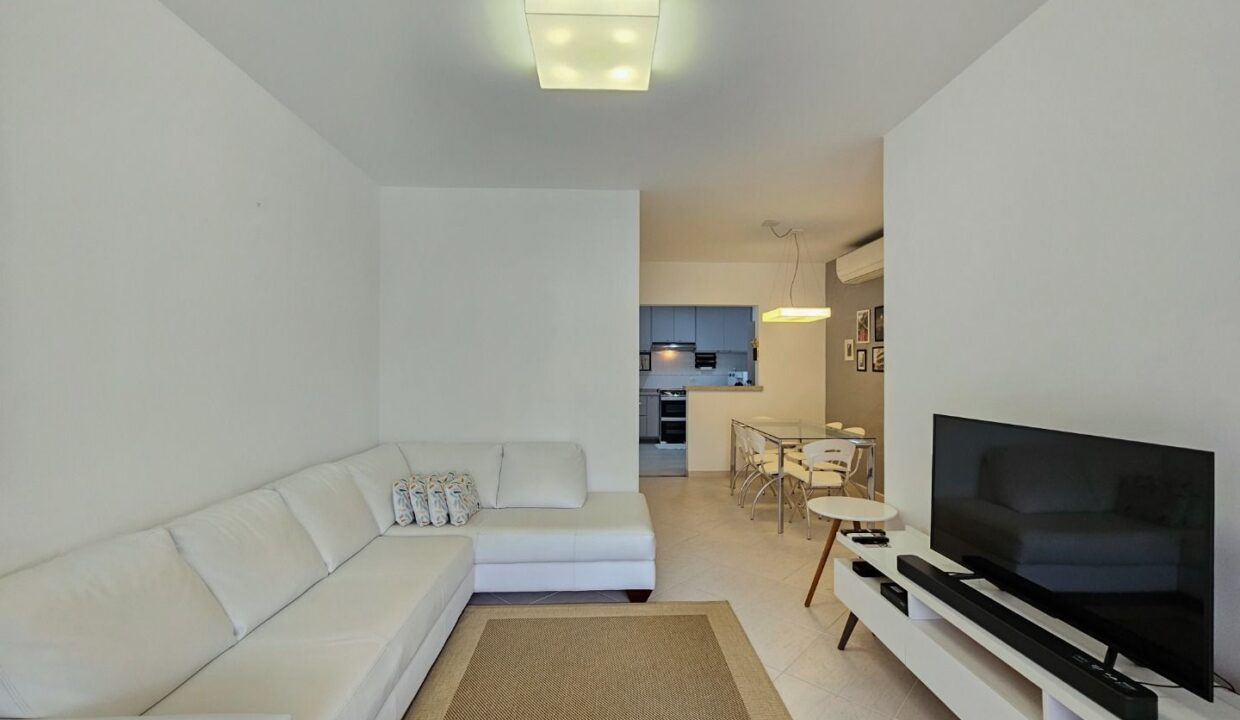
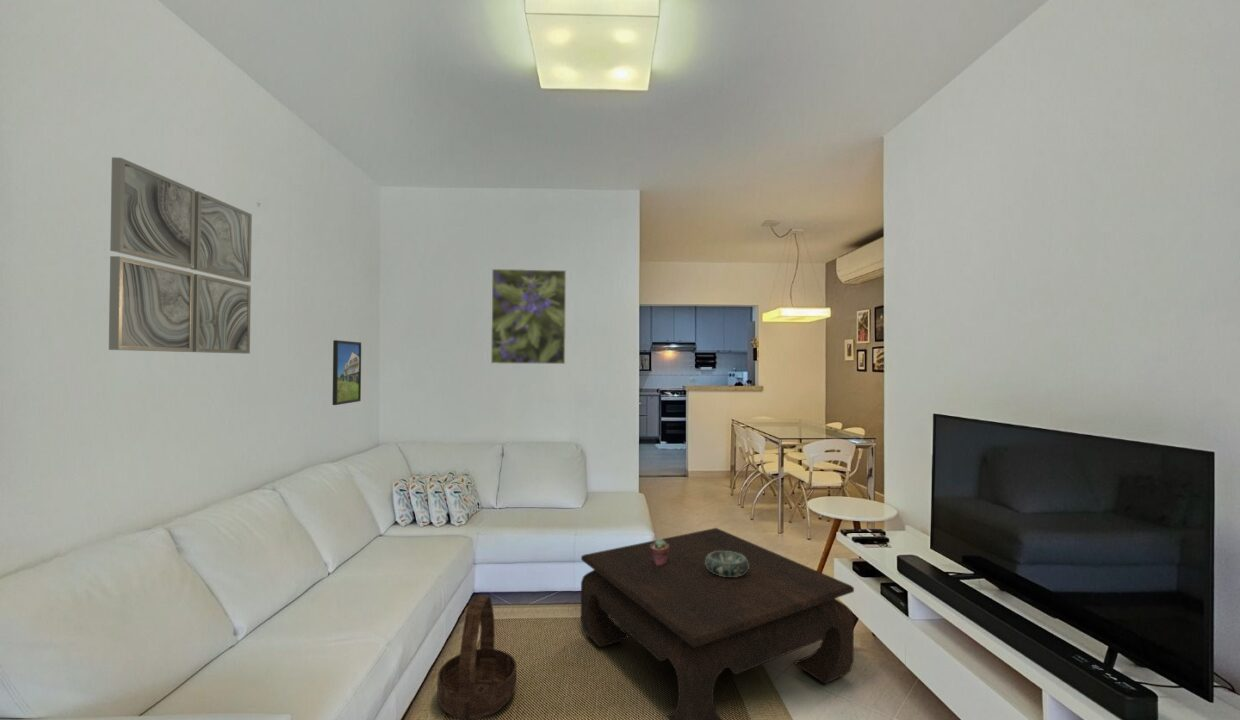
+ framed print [331,339,362,406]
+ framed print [490,268,567,365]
+ coffee table [580,527,855,720]
+ decorative bowl [705,551,749,577]
+ basket [436,594,517,720]
+ potted succulent [650,538,669,566]
+ wall art [108,156,253,355]
